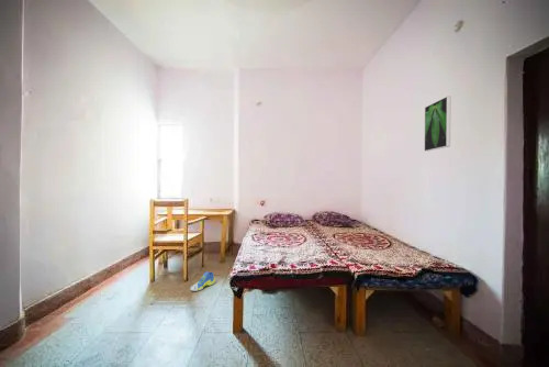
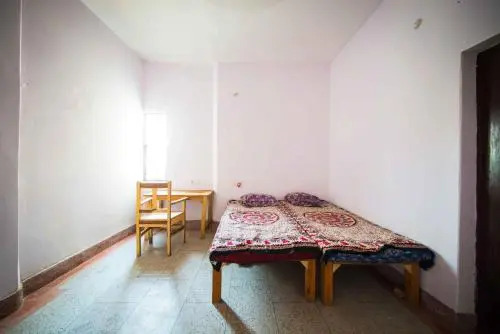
- sneaker [189,270,216,292]
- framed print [424,96,451,153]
